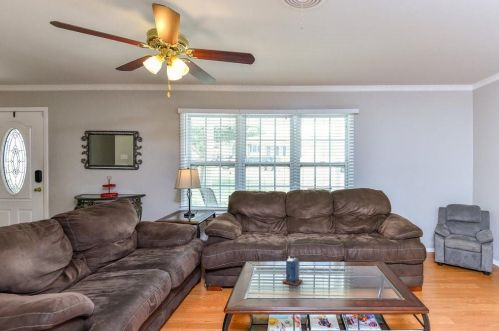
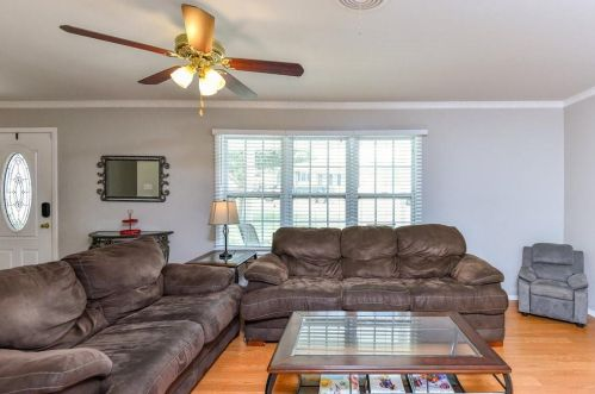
- candle [281,255,303,287]
